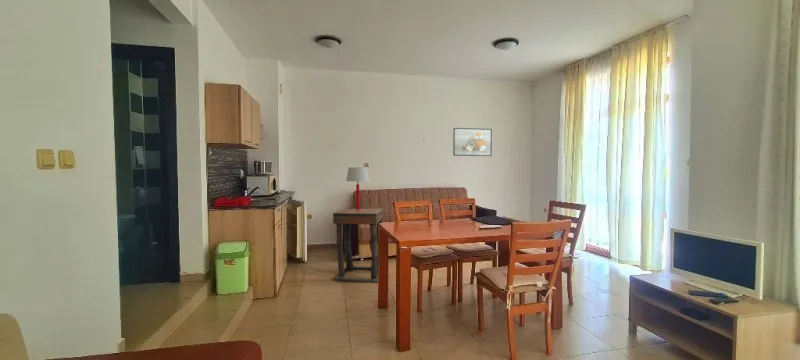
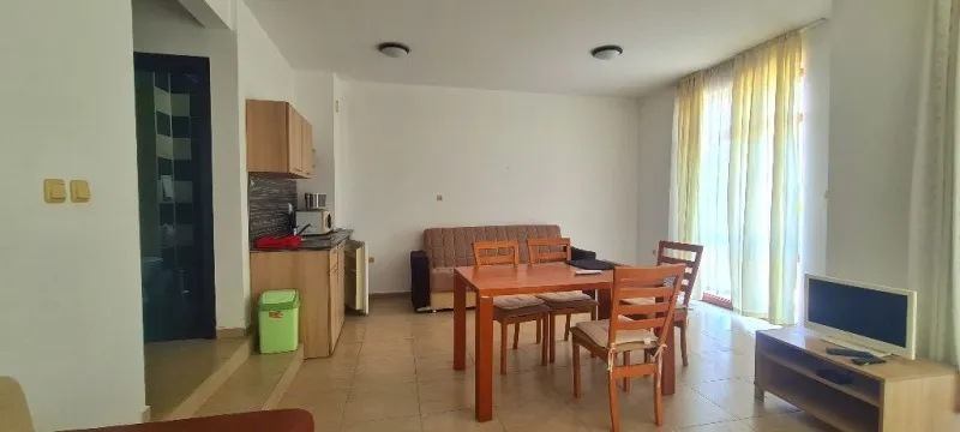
- table lamp [345,166,370,210]
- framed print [452,127,493,157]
- side table [332,207,385,283]
